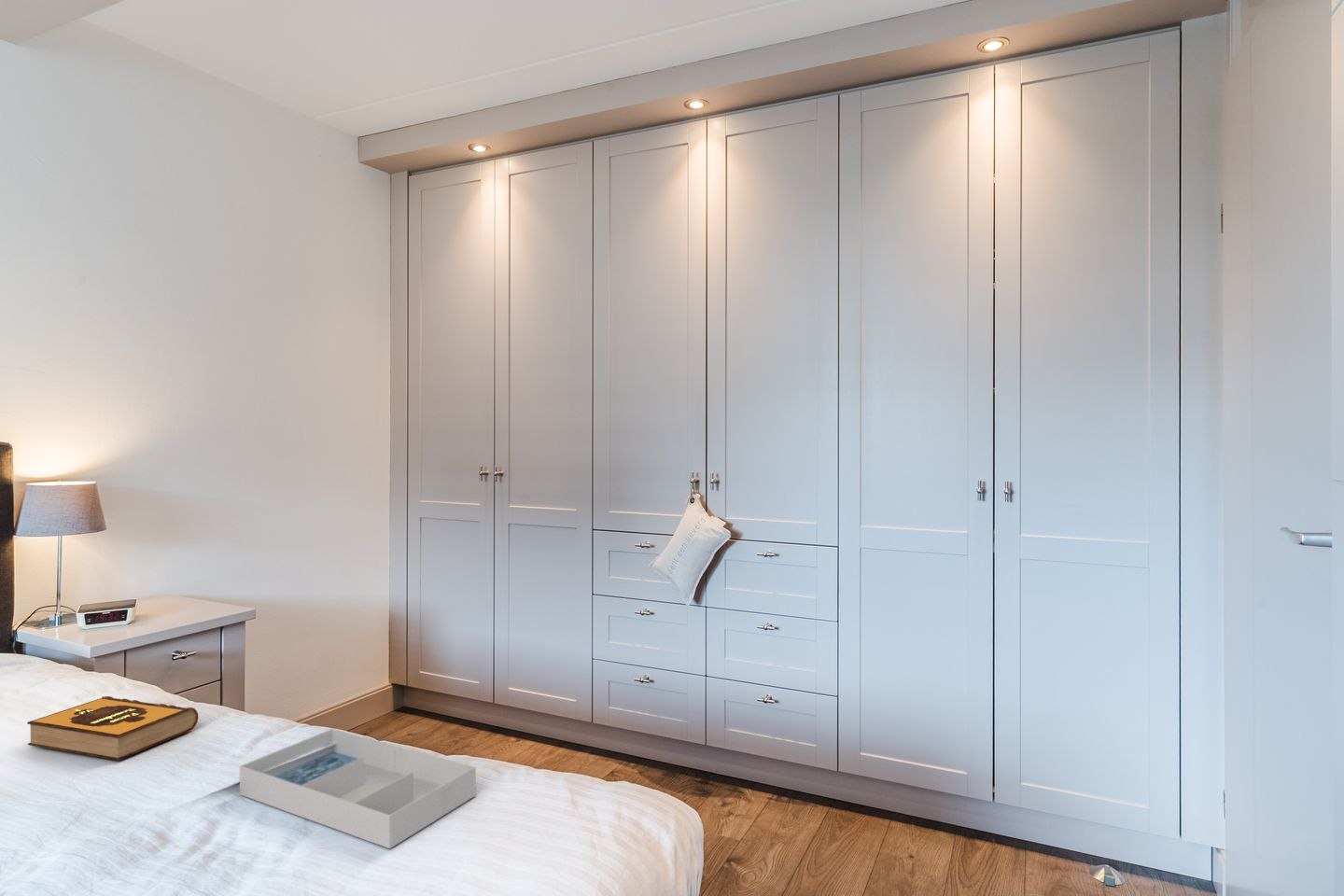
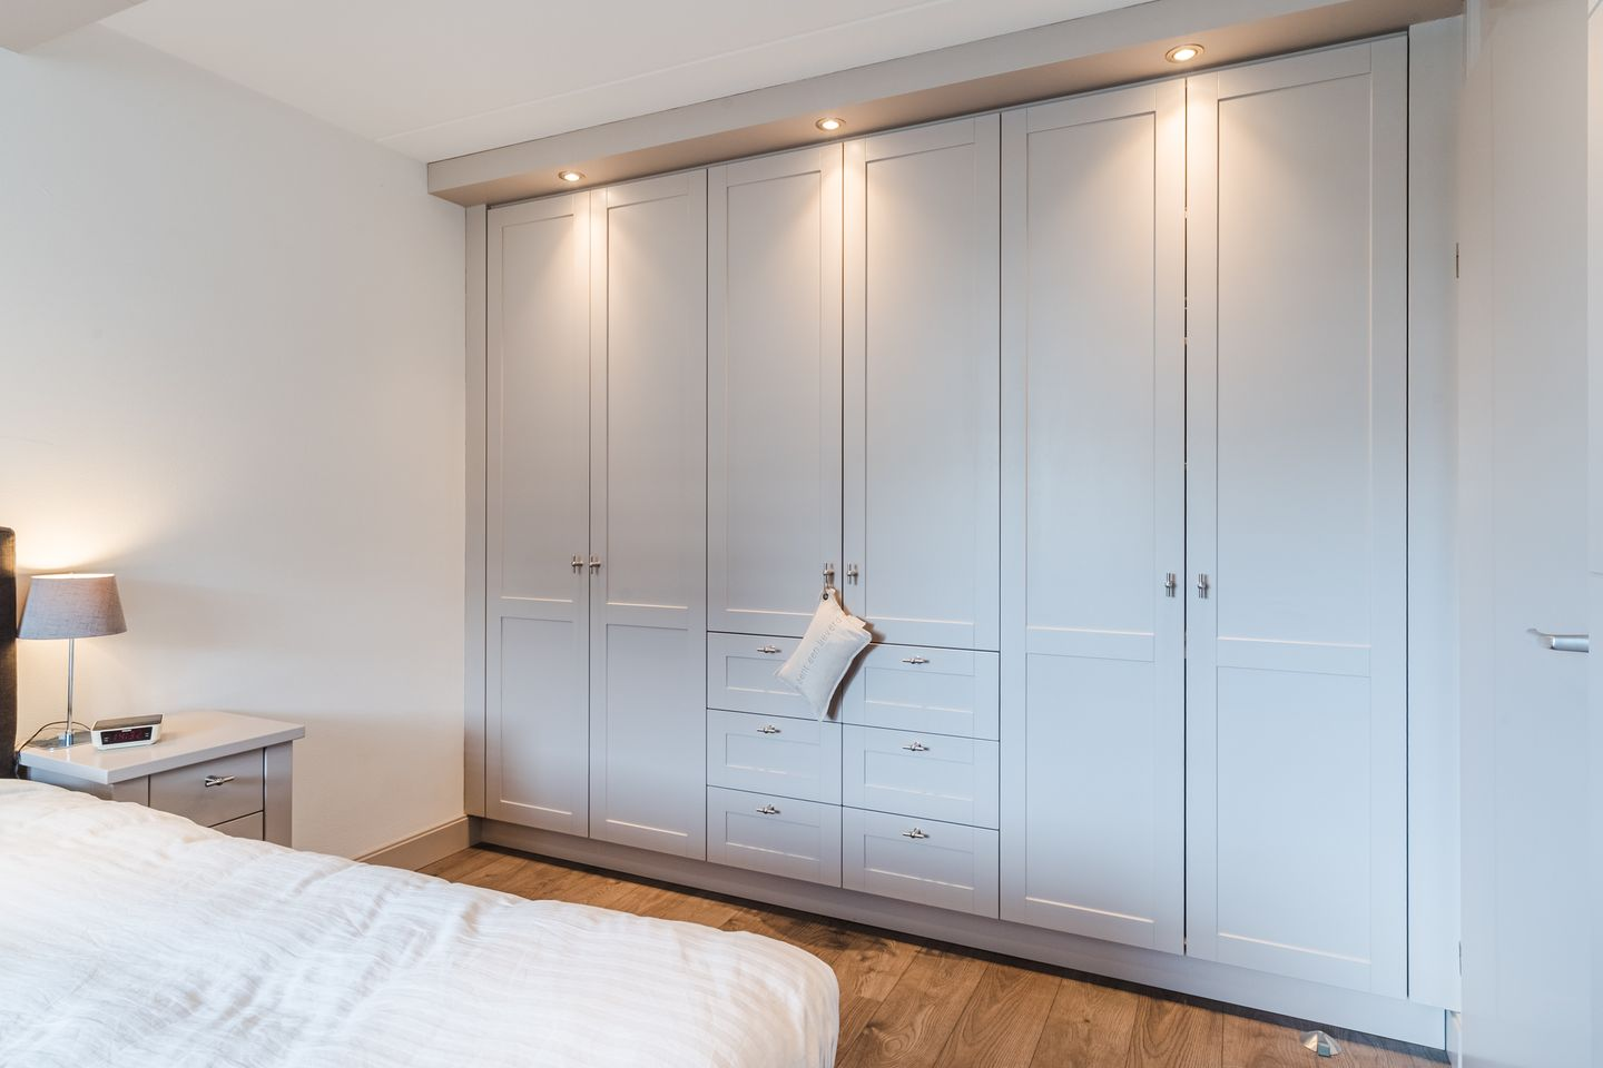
- hardback book [26,695,199,762]
- tray [239,728,477,849]
